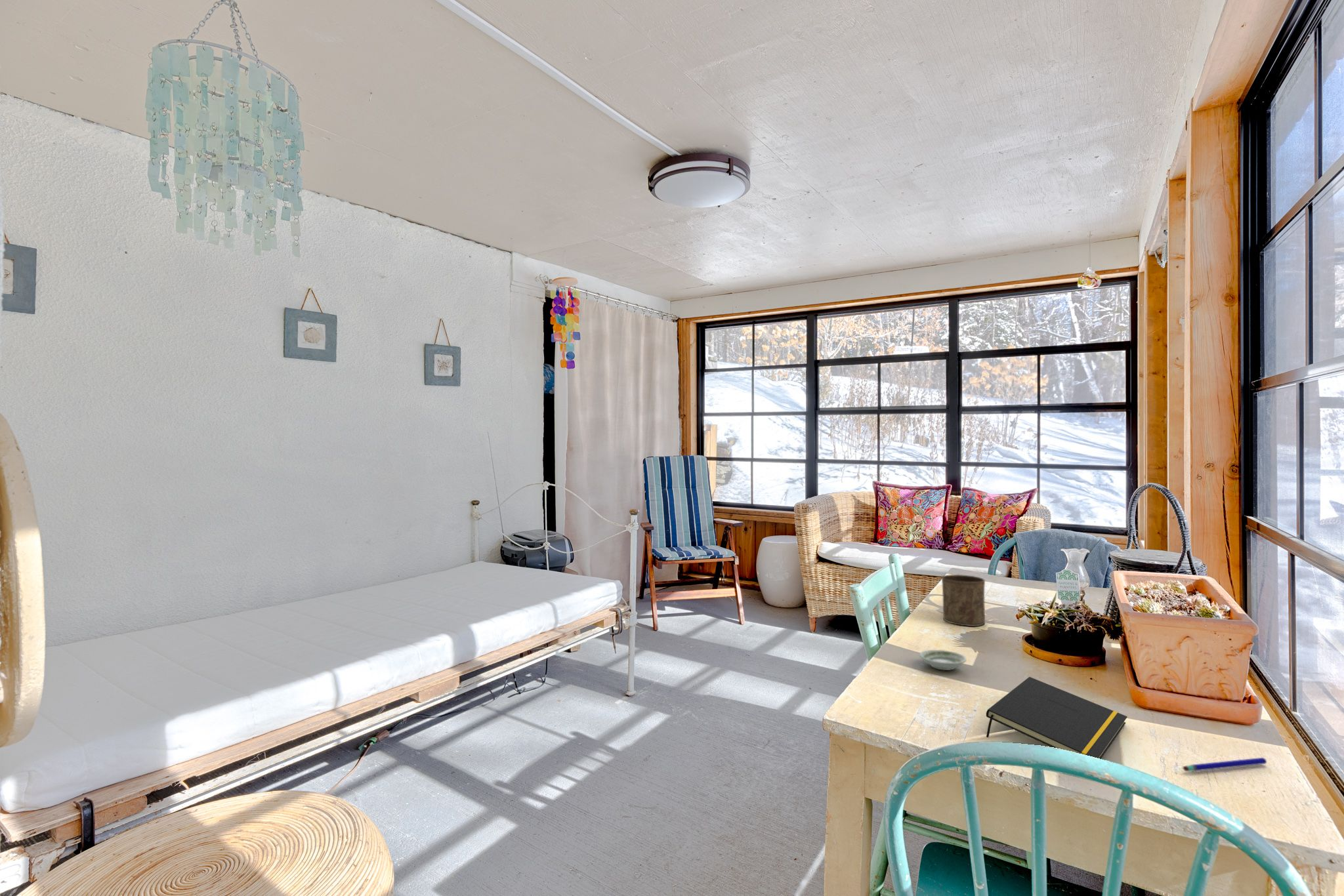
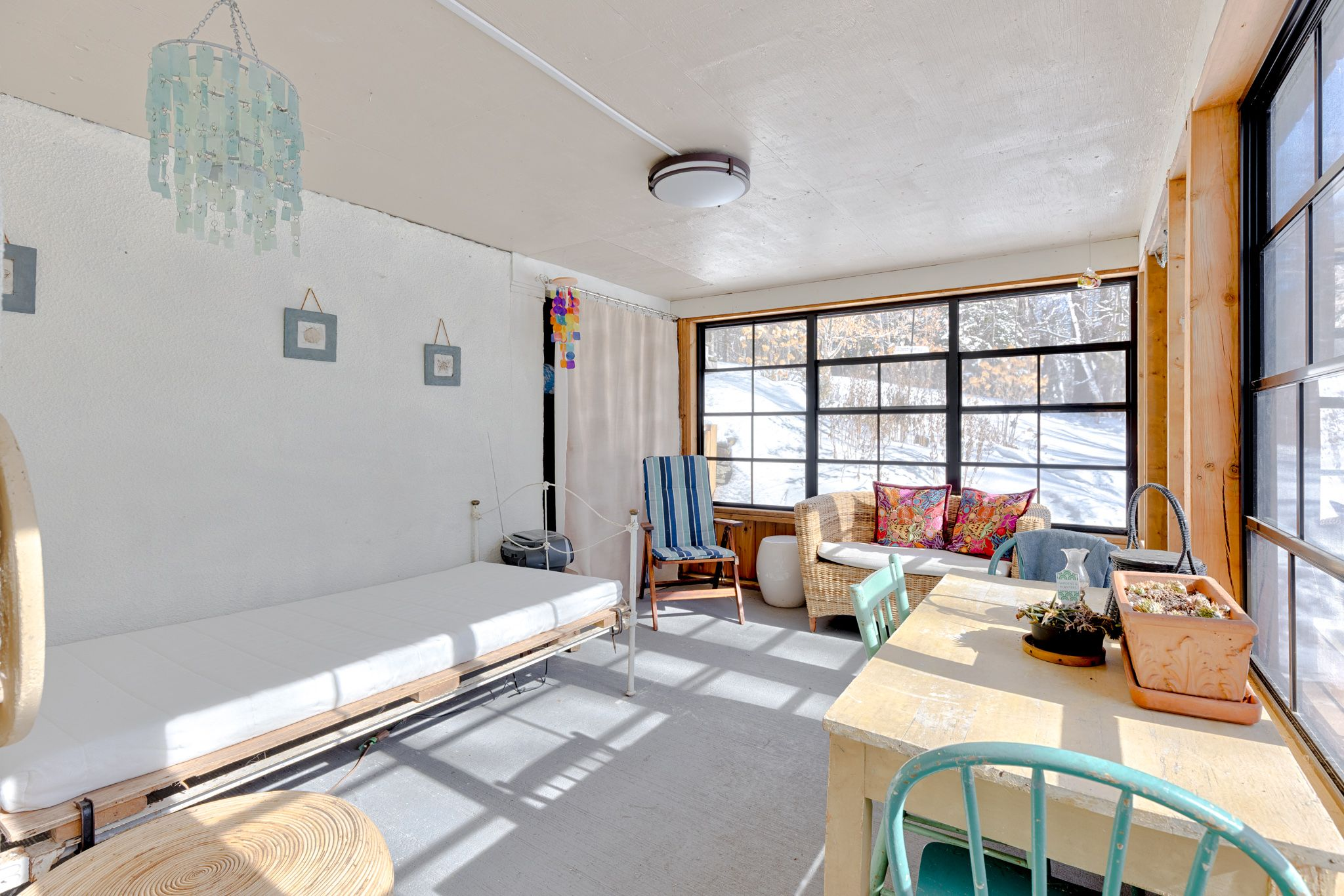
- notepad [986,676,1128,759]
- pen [1182,757,1267,772]
- cup [941,574,986,627]
- saucer [919,649,967,671]
